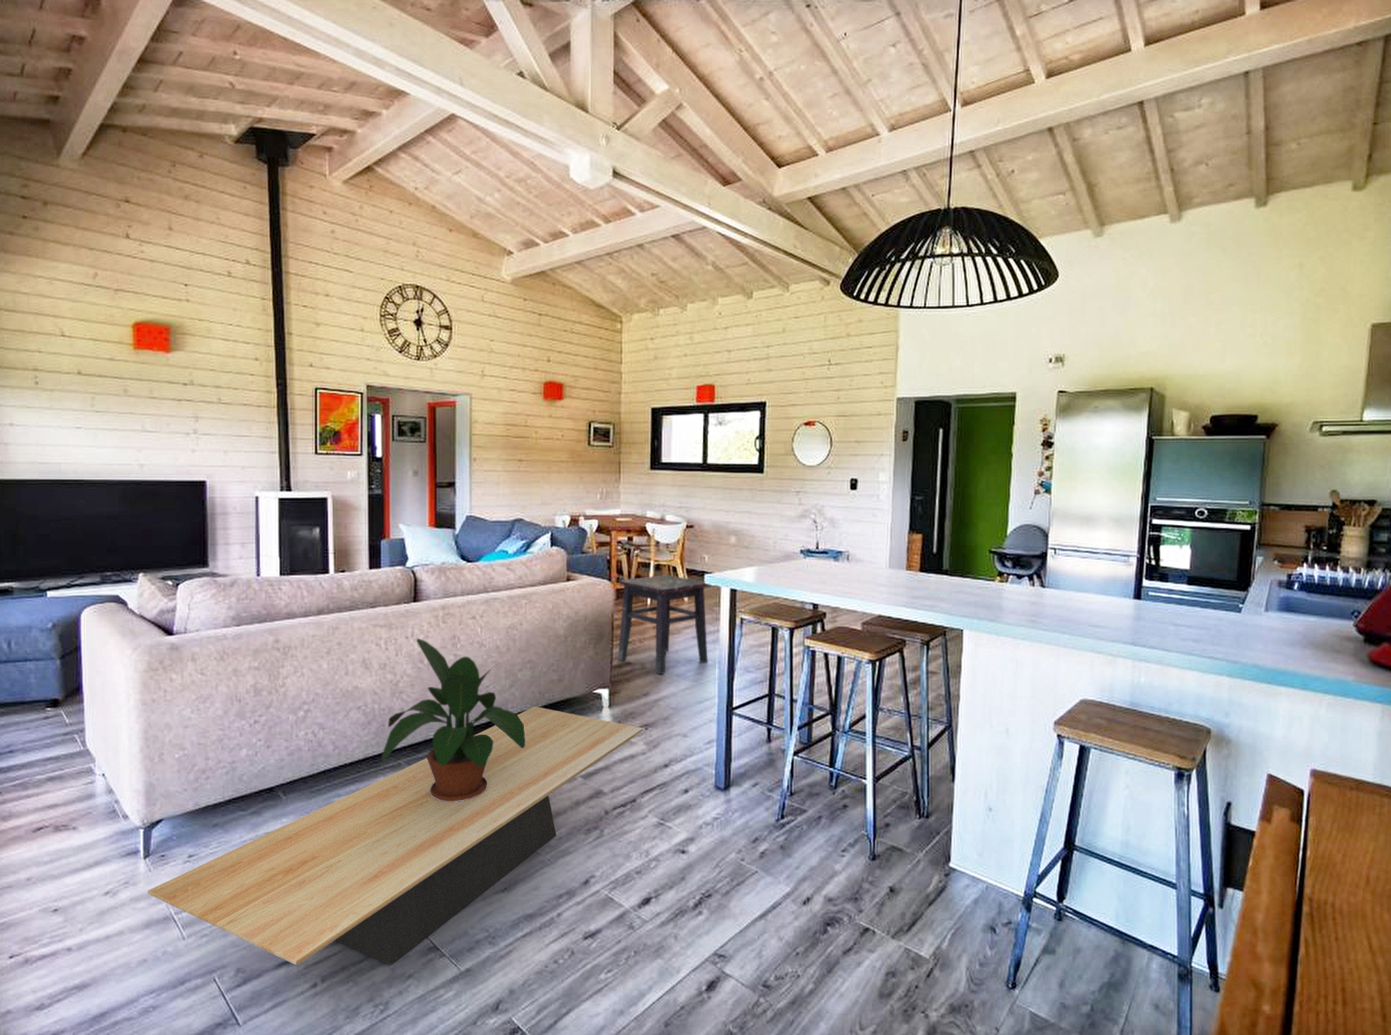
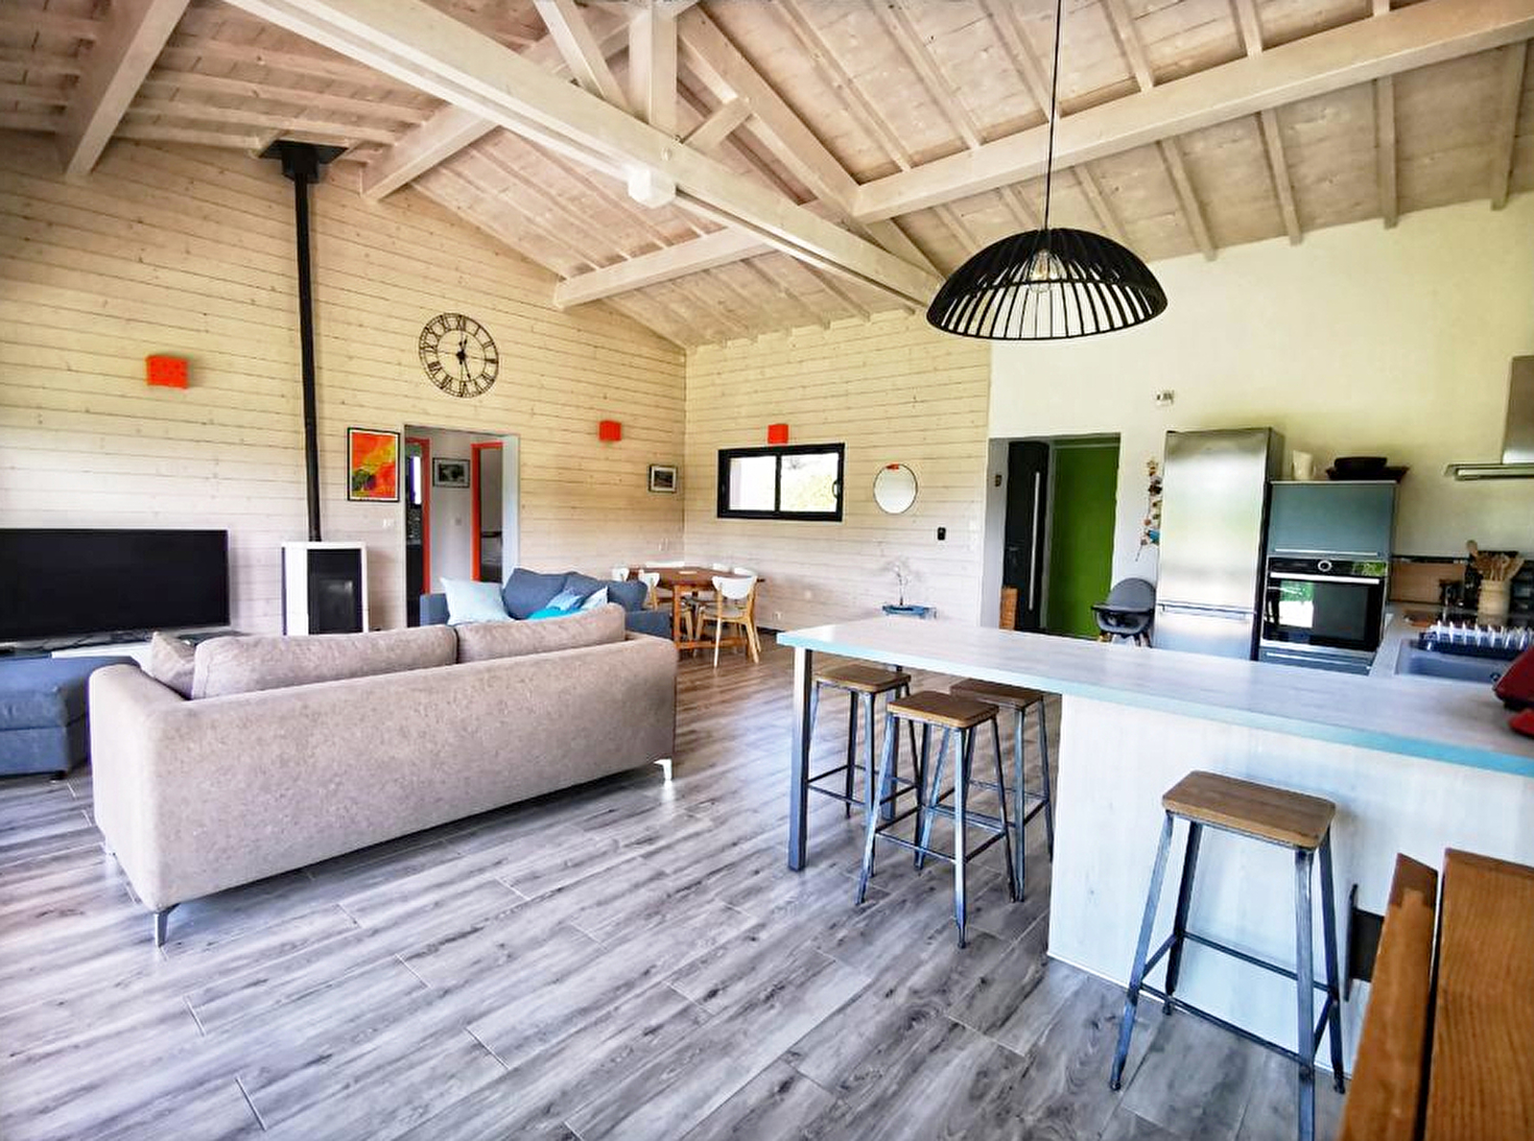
- potted plant [380,637,526,801]
- side table [617,574,710,675]
- coffee table [147,706,643,965]
